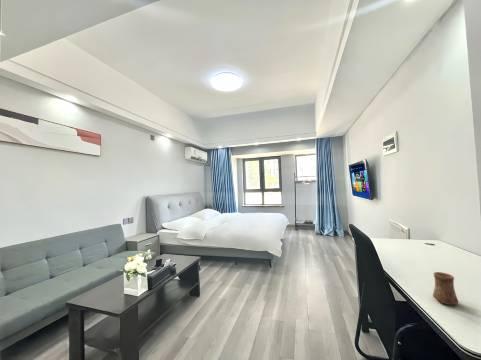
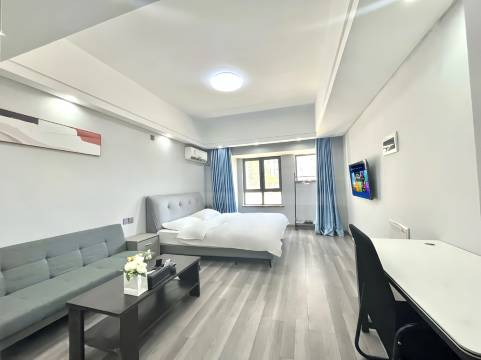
- cup [432,271,459,306]
